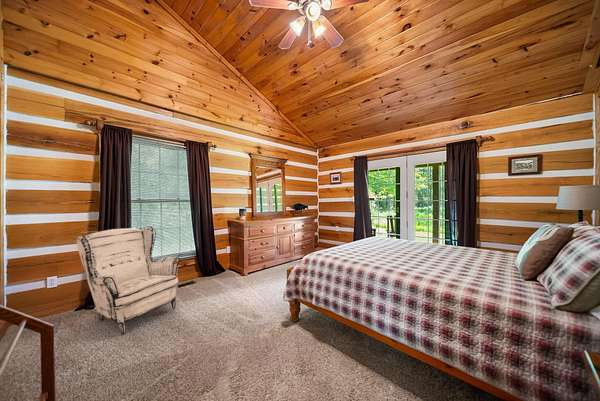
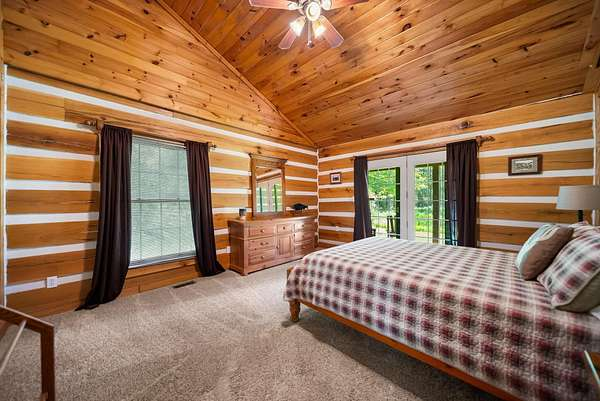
- armchair [76,225,181,335]
